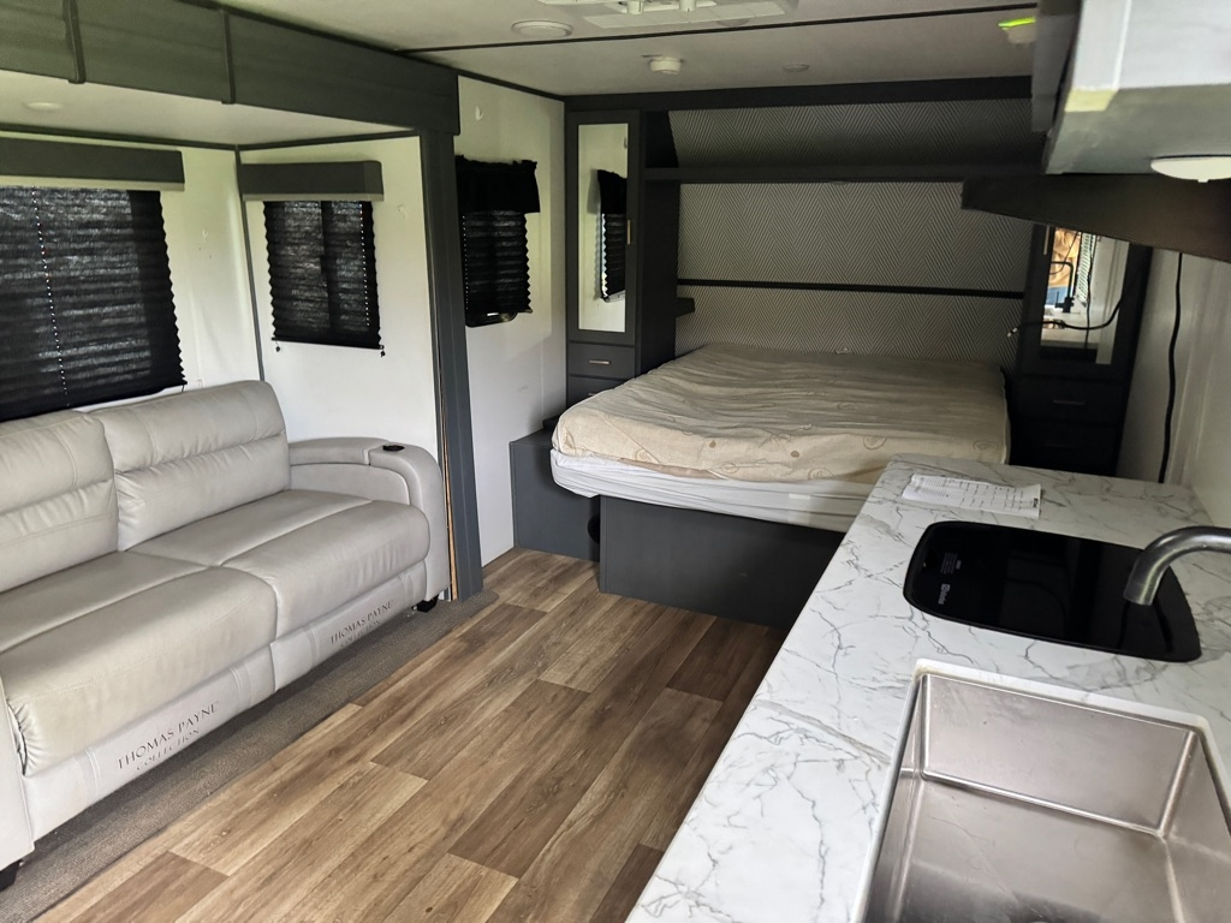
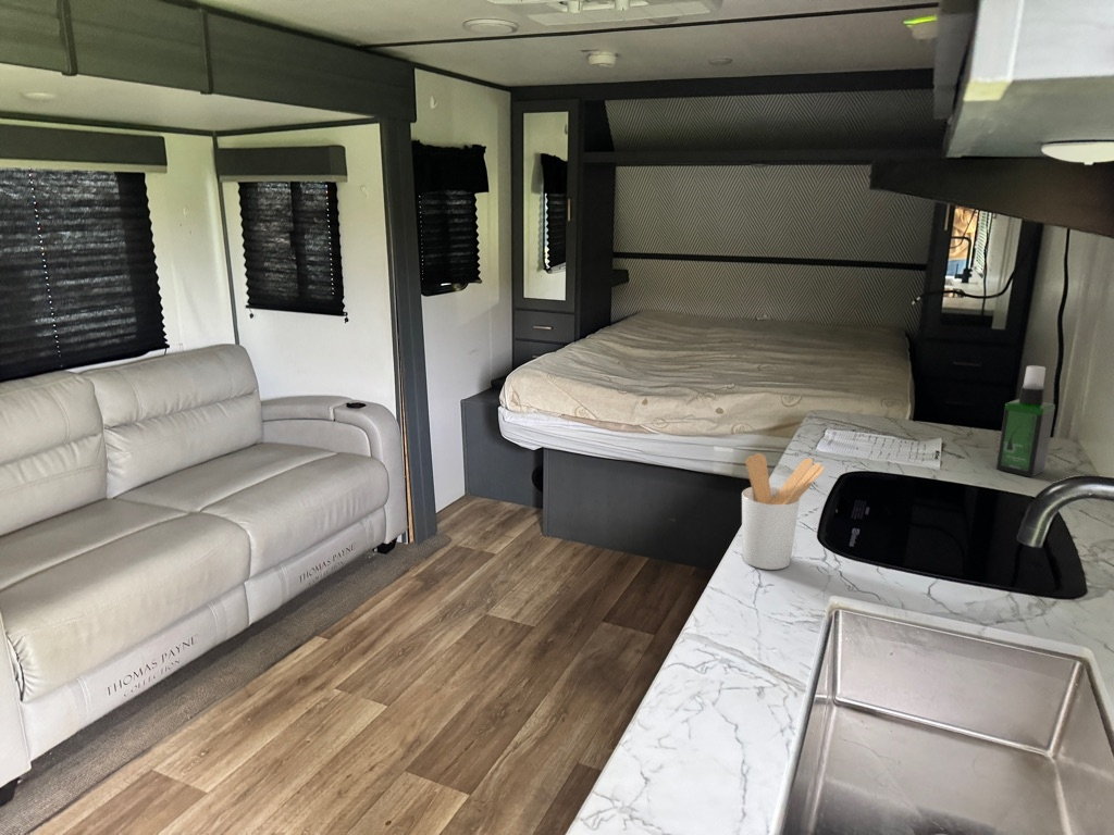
+ utensil holder [741,452,826,571]
+ spray bottle [995,364,1056,478]
